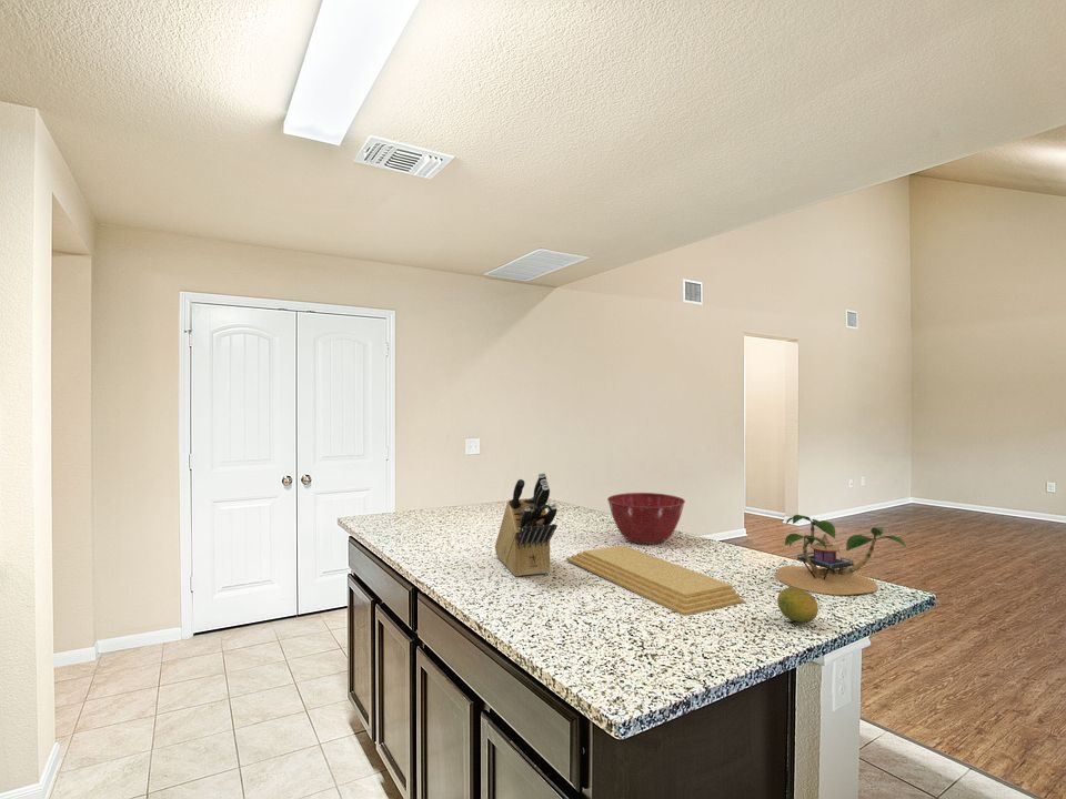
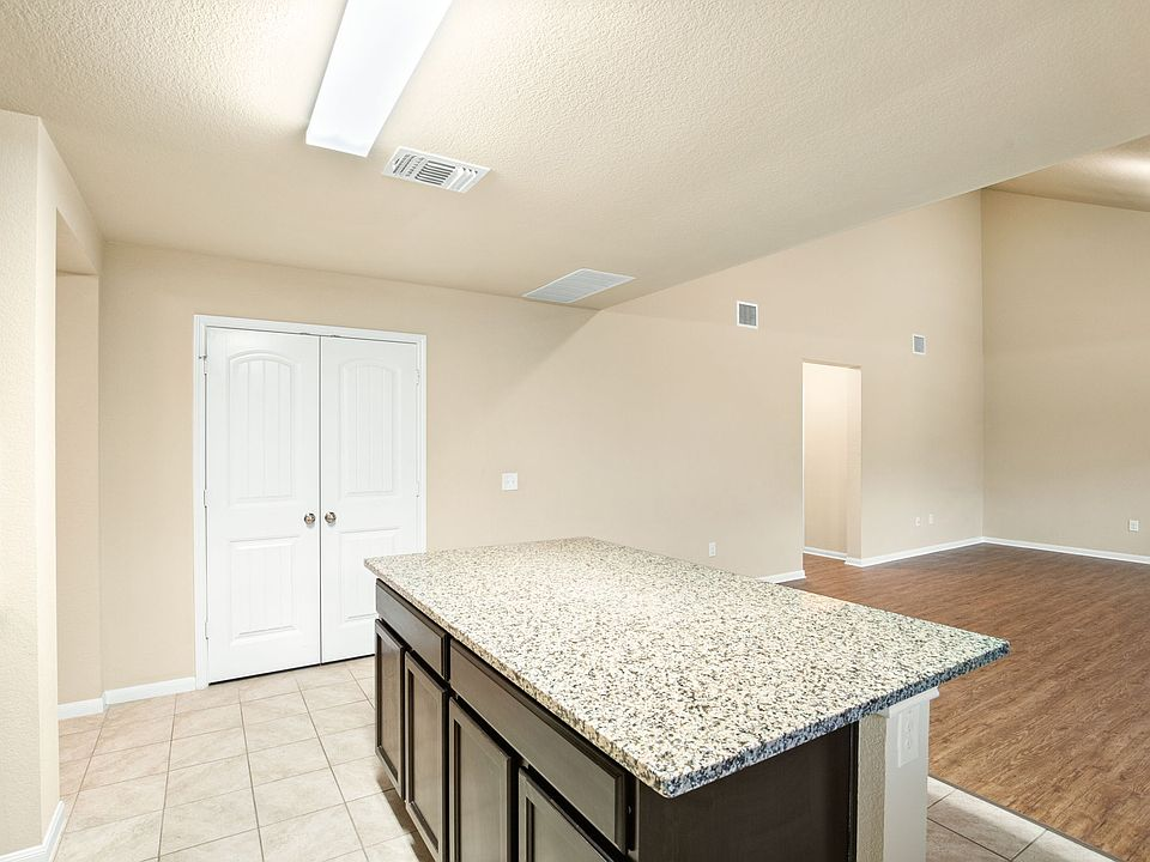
- fruit [776,586,819,624]
- knife block [494,472,559,577]
- mixing bowl [606,492,686,545]
- cutting board [565,544,745,617]
- plant [774,514,907,596]
